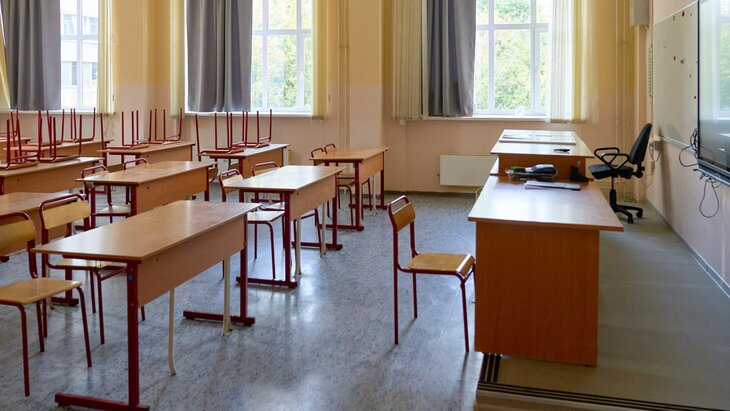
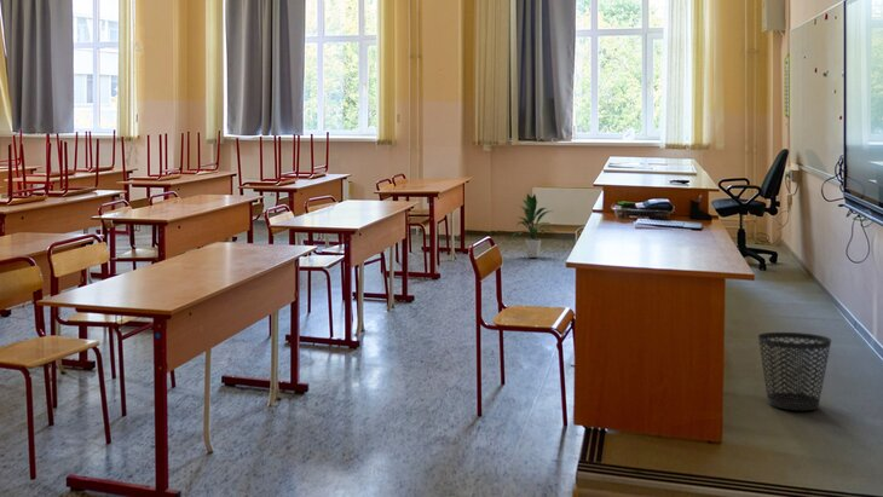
+ wastebasket [757,331,832,412]
+ indoor plant [507,192,555,259]
